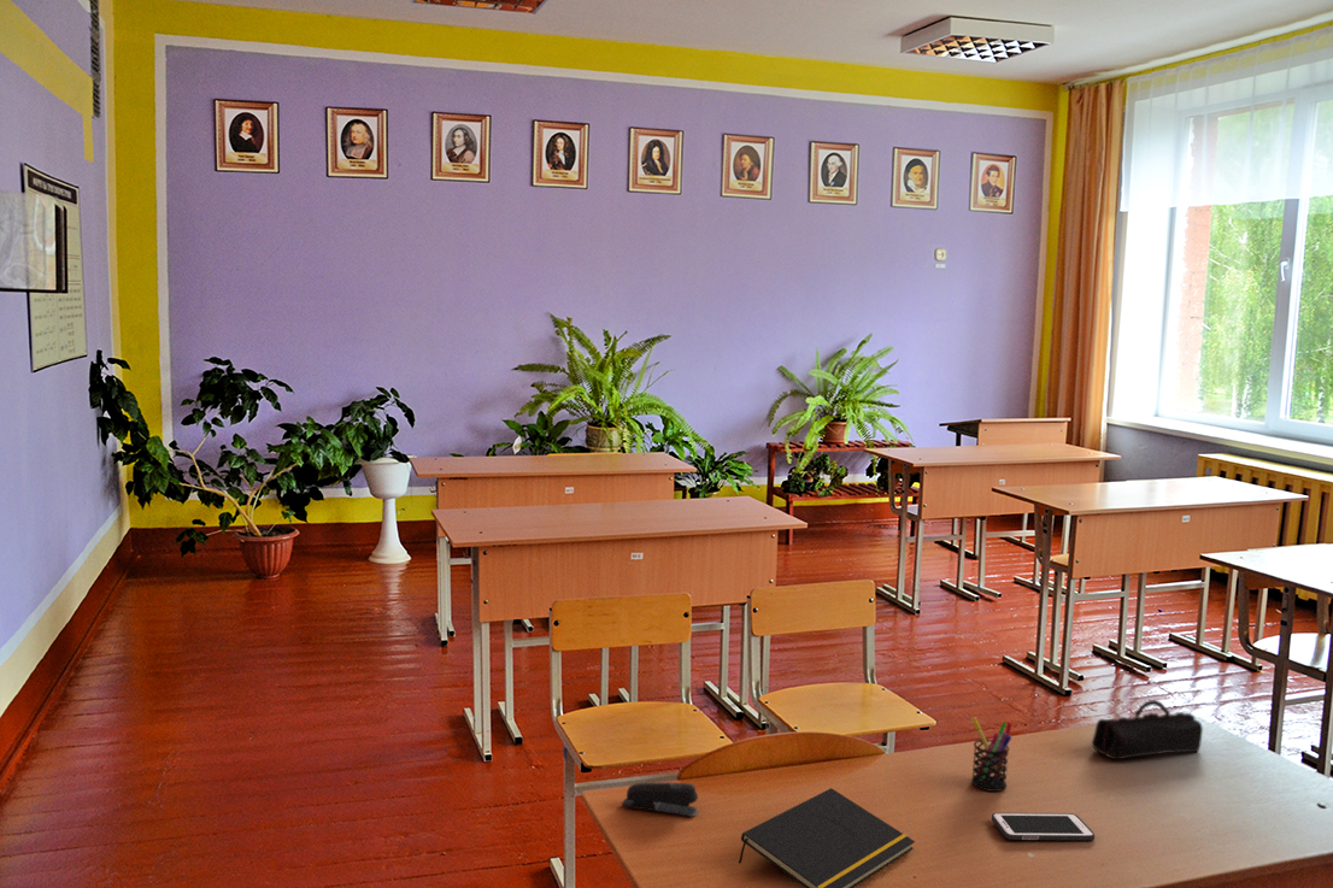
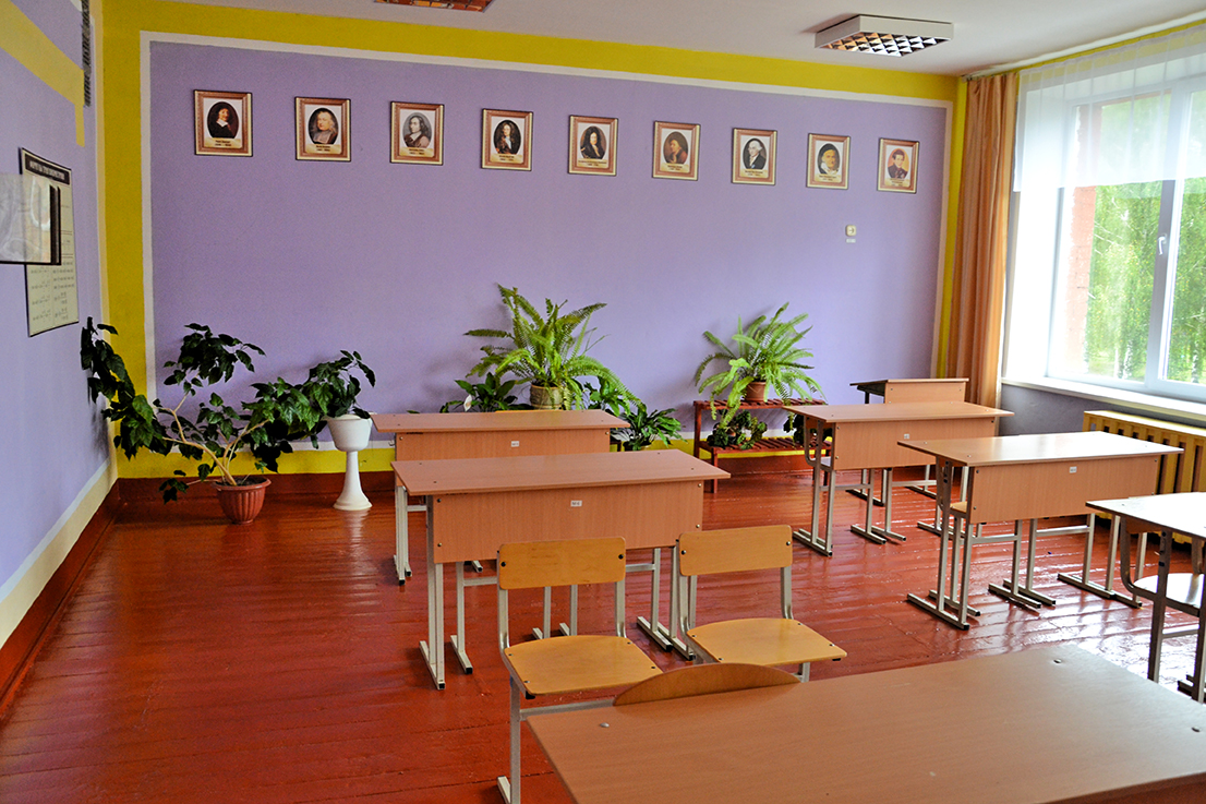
- pen holder [970,716,1014,793]
- stapler [621,782,699,818]
- cell phone [991,812,1096,841]
- notepad [738,787,916,888]
- pencil case [1091,699,1204,761]
